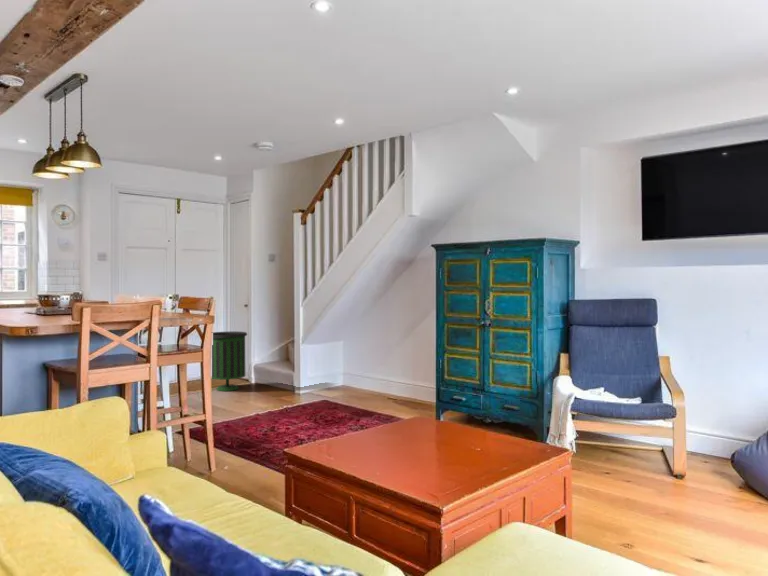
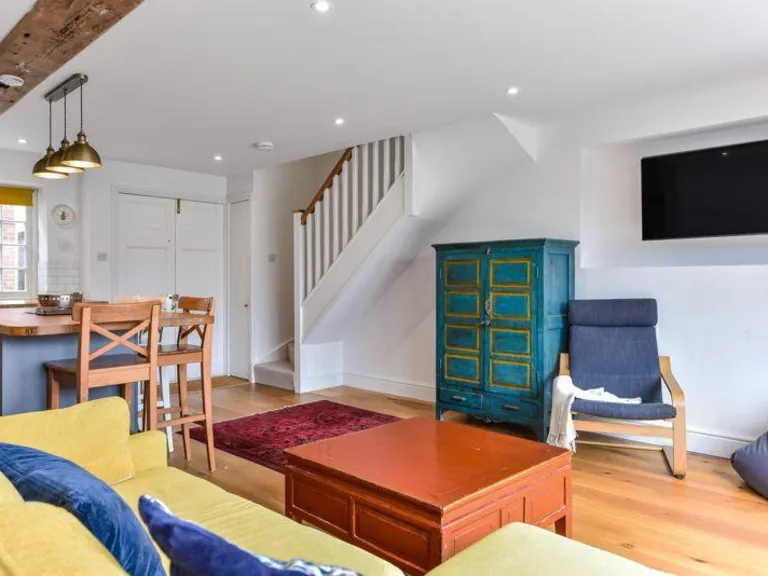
- trash can [211,331,248,392]
